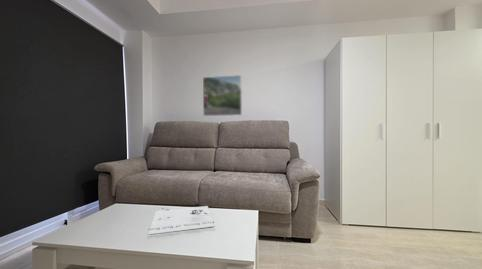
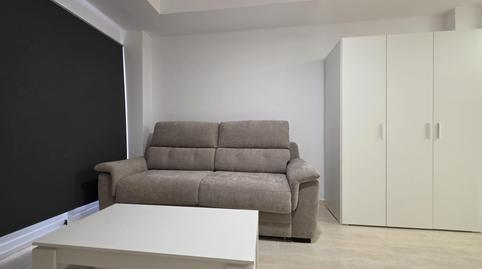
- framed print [202,74,243,117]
- board game [148,201,215,235]
